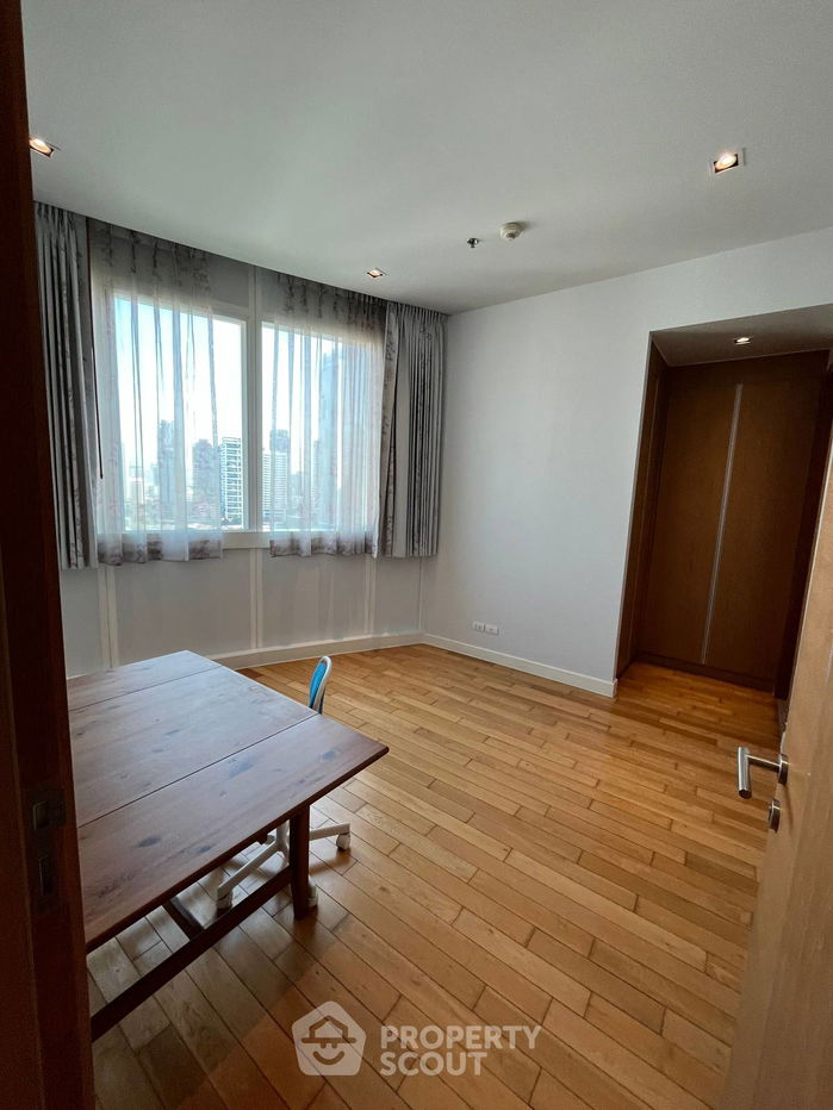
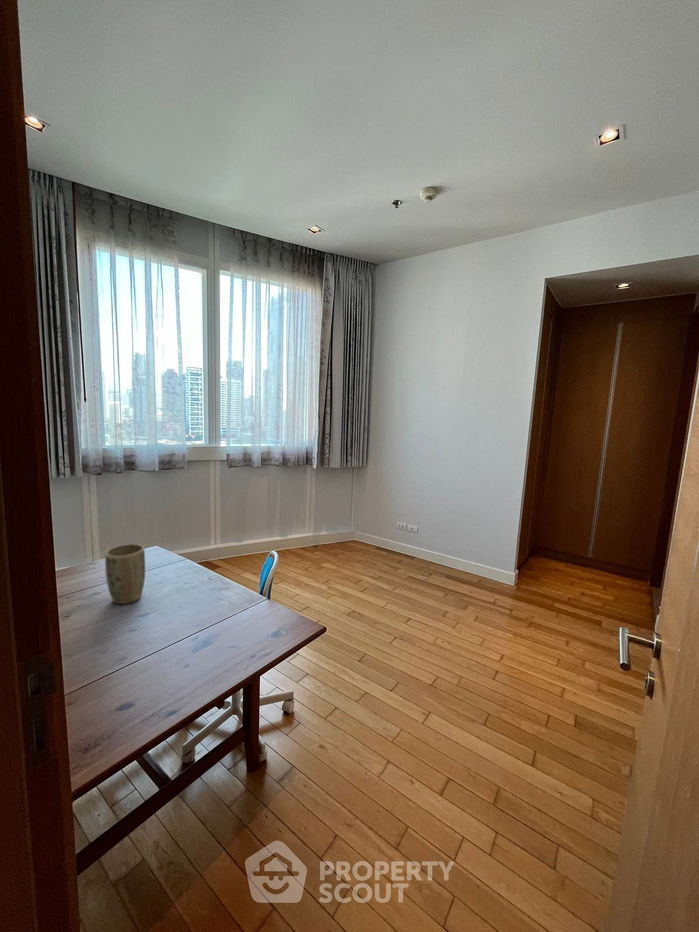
+ plant pot [104,543,146,605]
